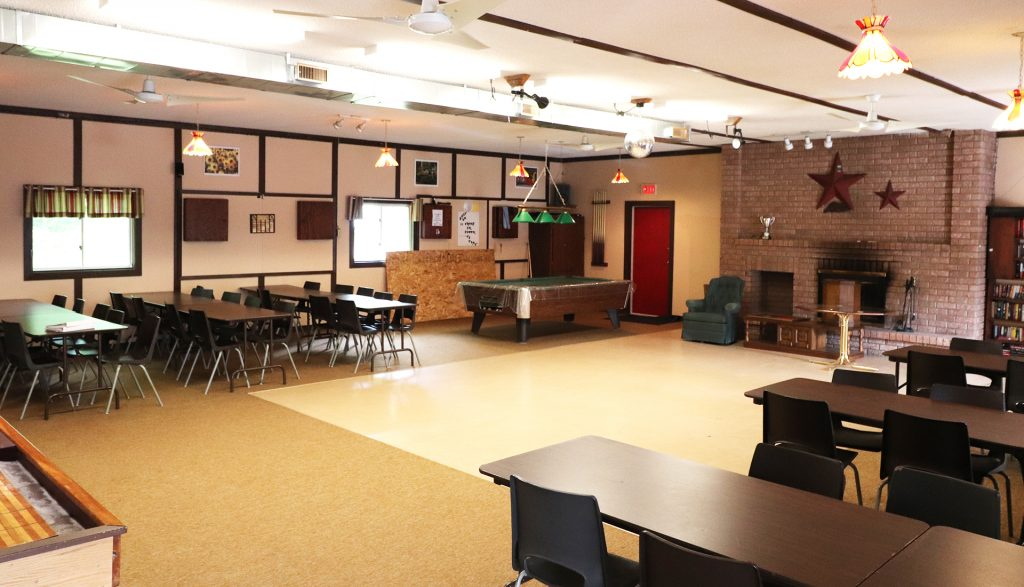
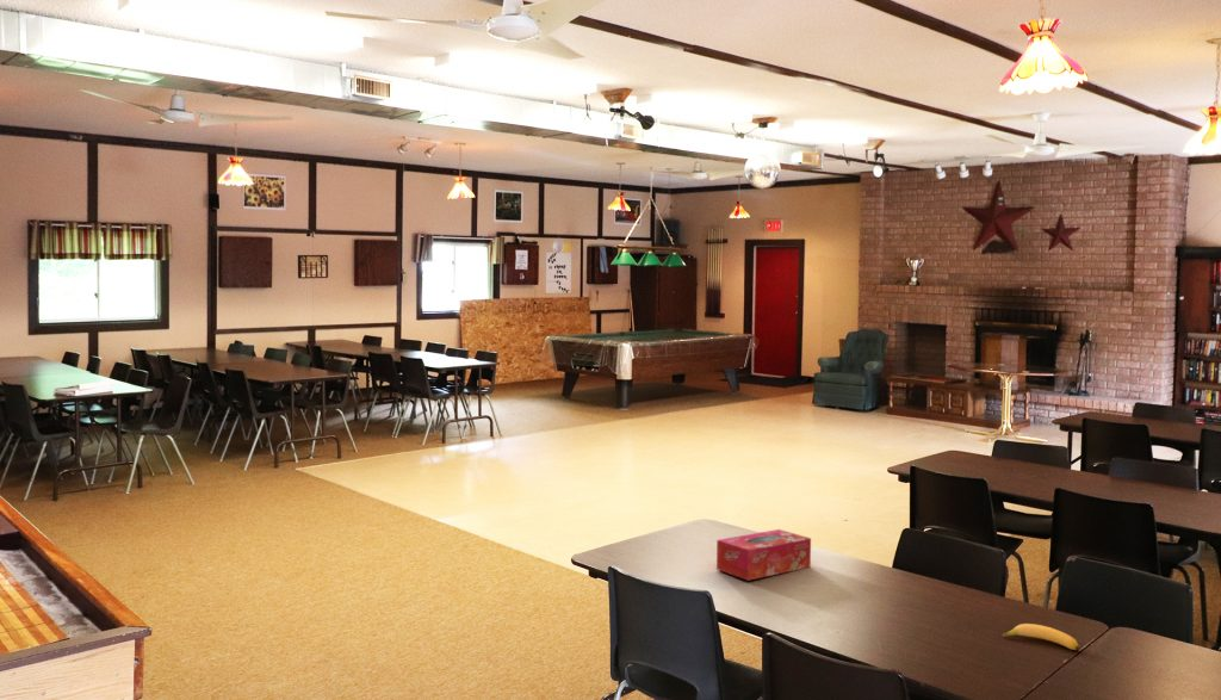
+ tissue box [715,528,812,582]
+ banana [1002,622,1080,651]
